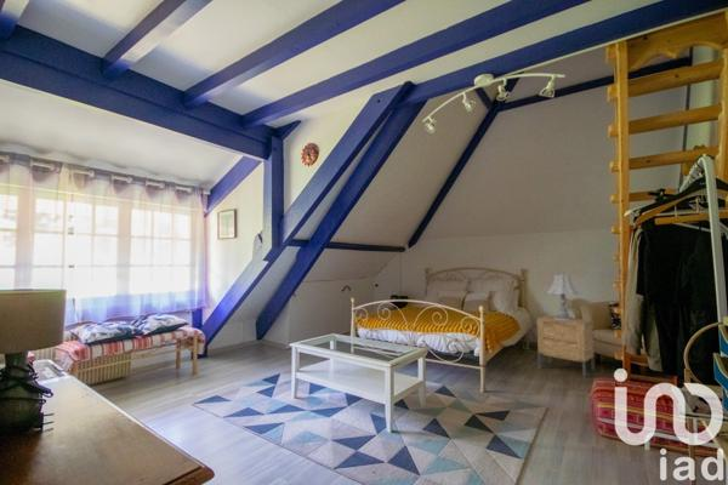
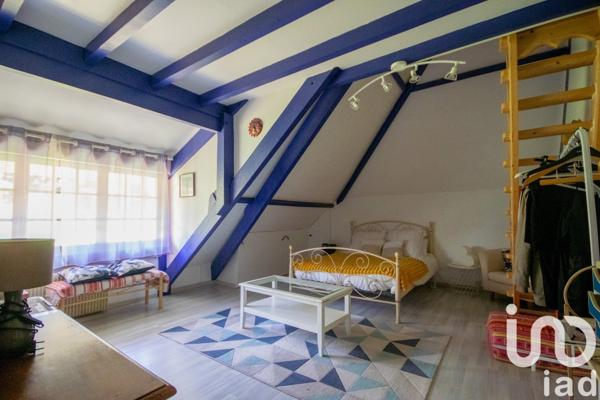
- nightstand [536,314,596,378]
- table lamp [546,273,580,320]
